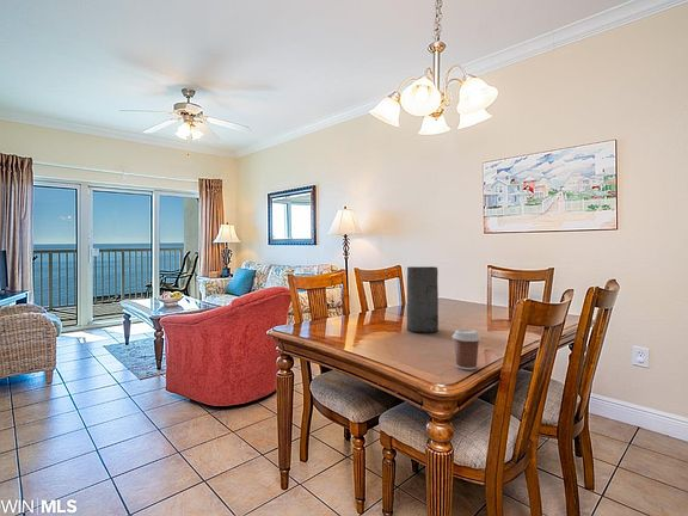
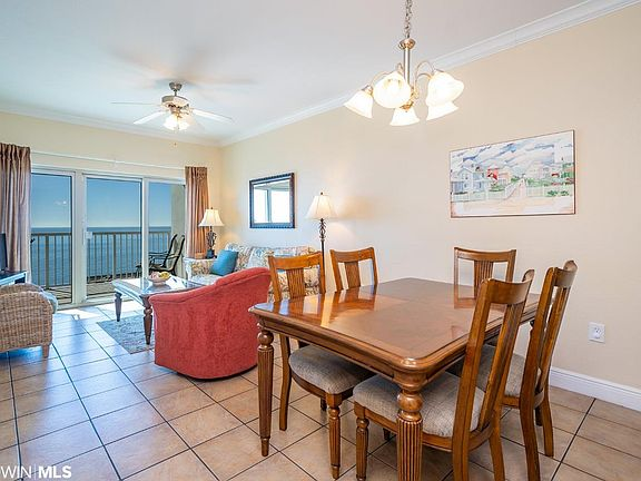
- vase [406,265,440,334]
- coffee cup [452,328,483,371]
